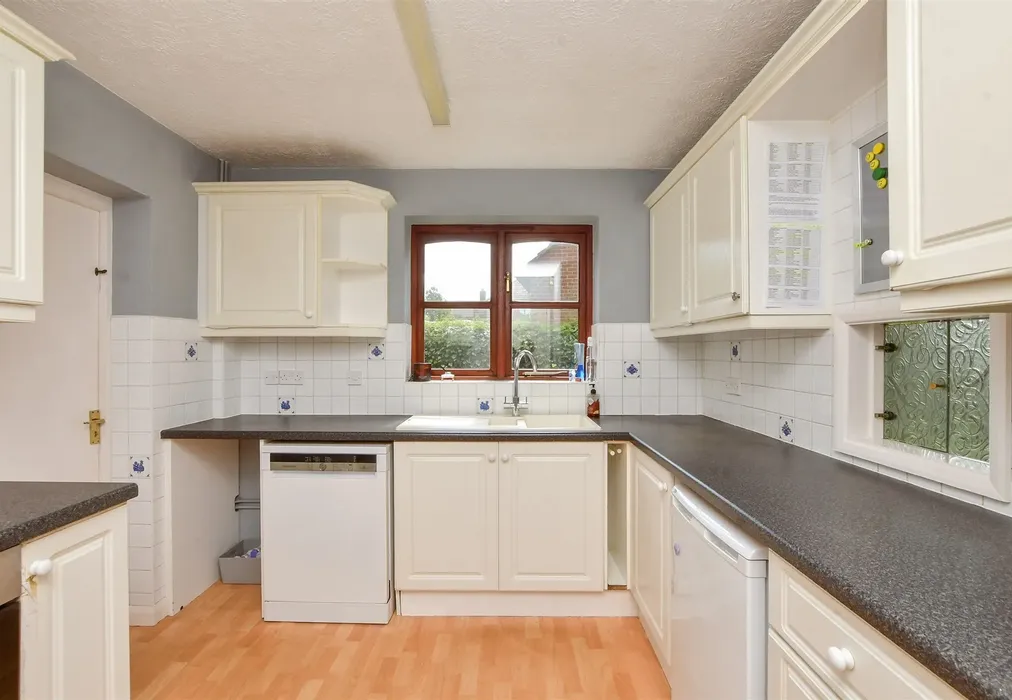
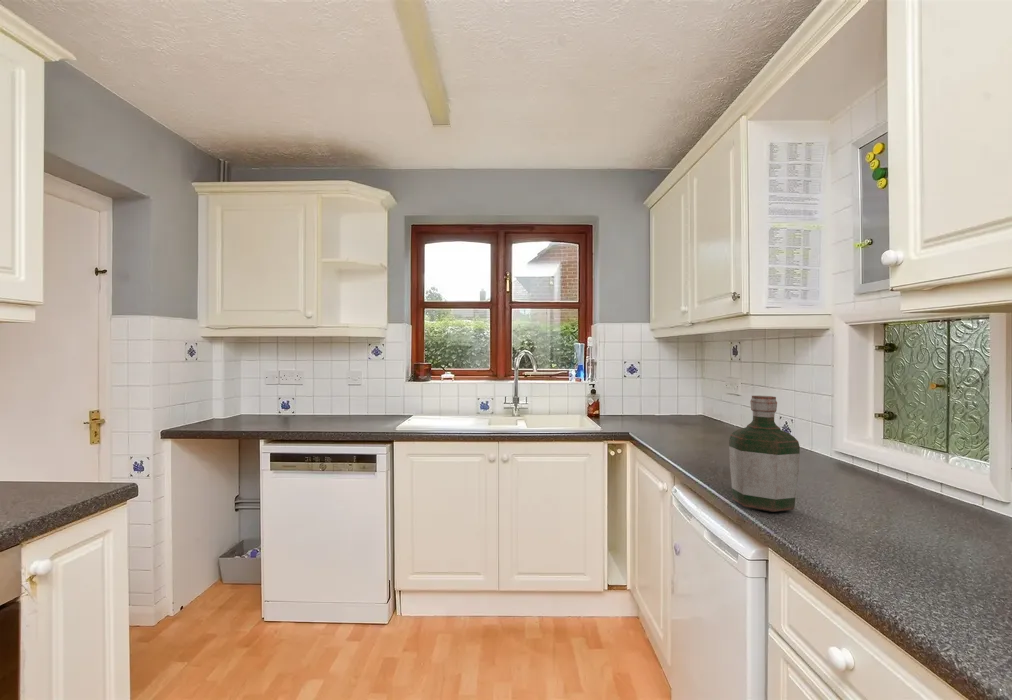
+ bottle [728,395,801,513]
